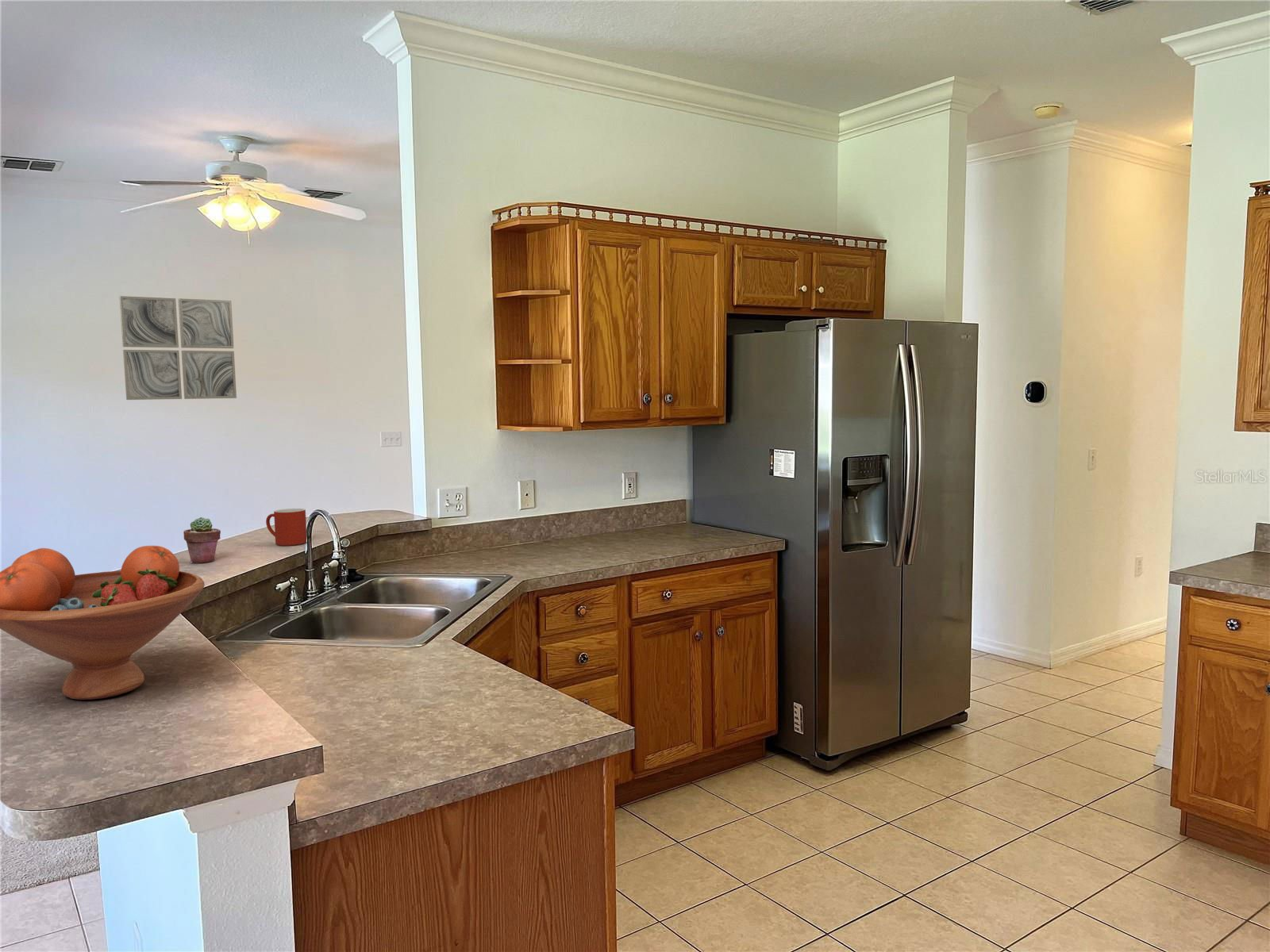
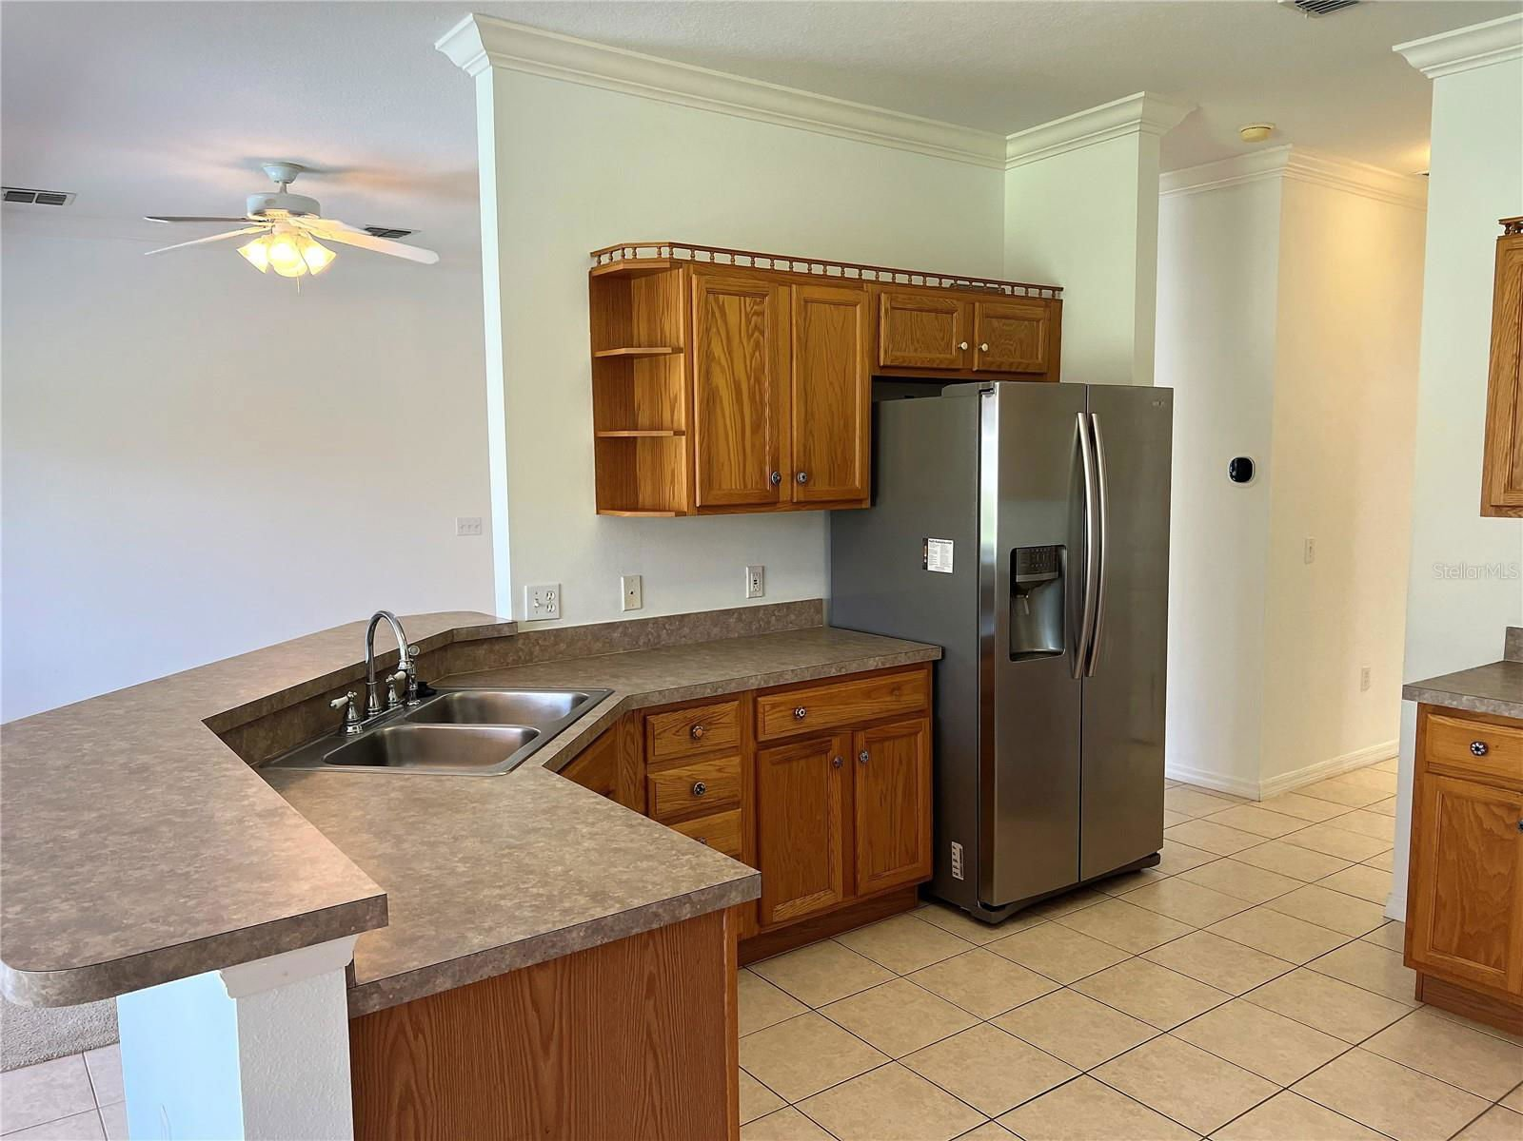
- mug [265,508,307,547]
- fruit bowl [0,545,206,701]
- potted succulent [183,516,221,564]
- wall art [119,295,237,401]
